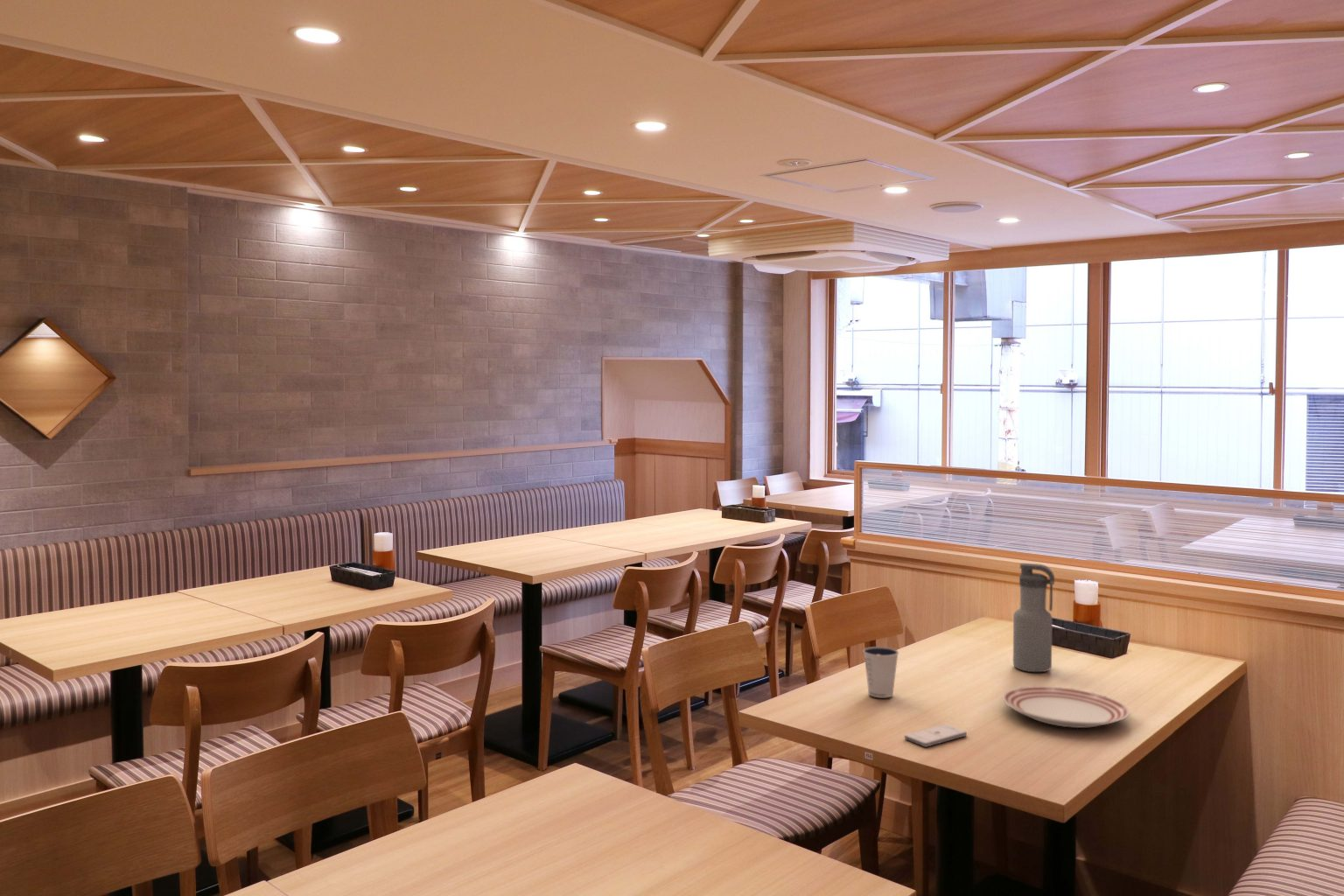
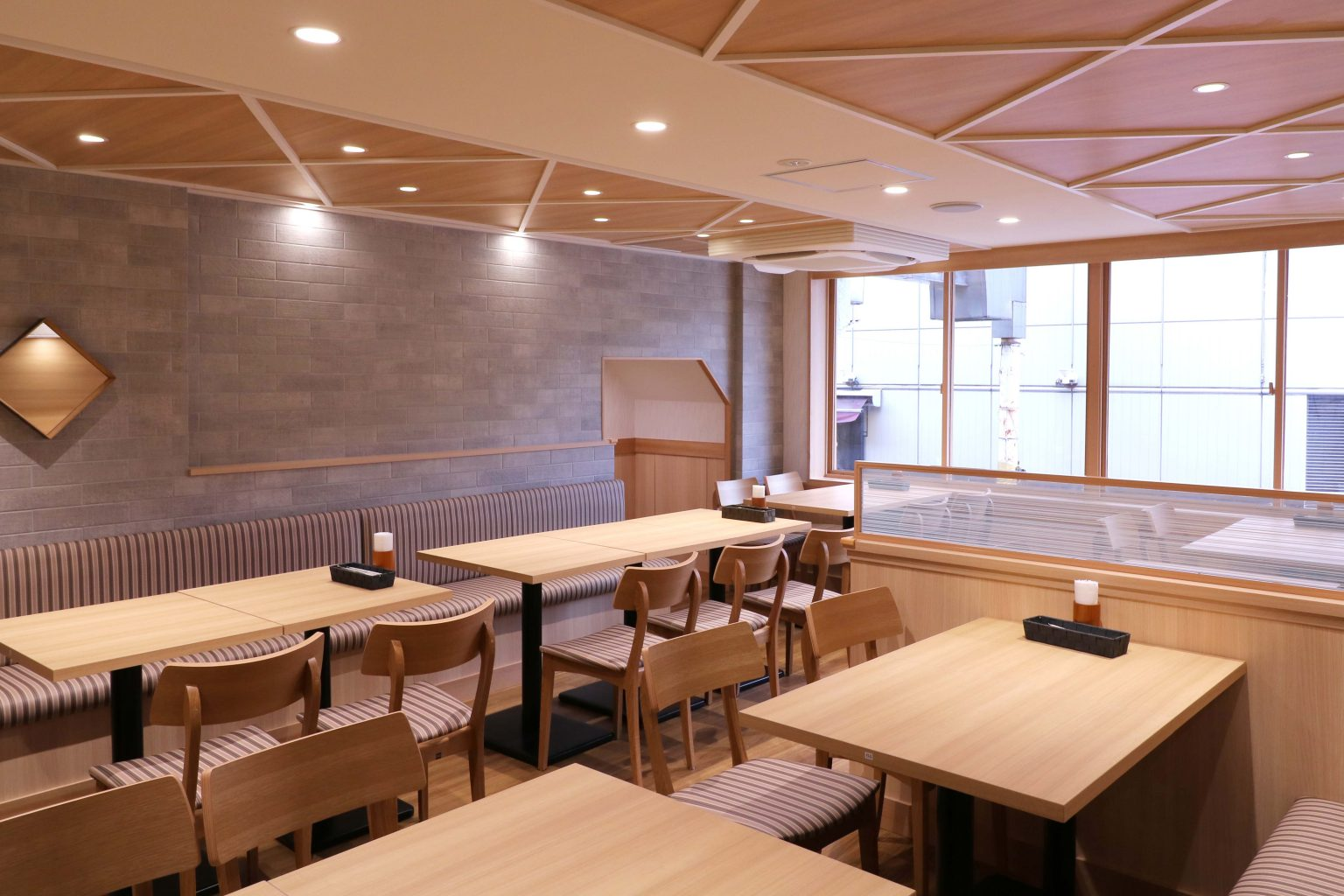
- dinner plate [1002,685,1131,729]
- smartphone [904,723,968,748]
- water bottle [1012,563,1055,673]
- dixie cup [862,646,900,698]
